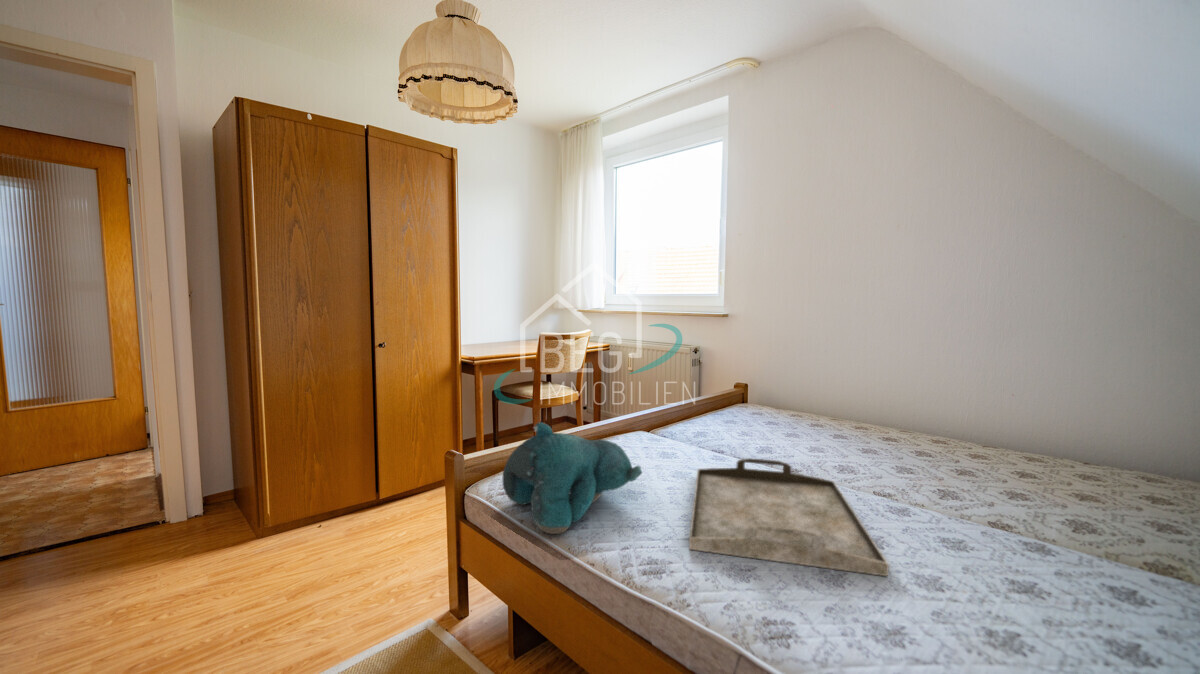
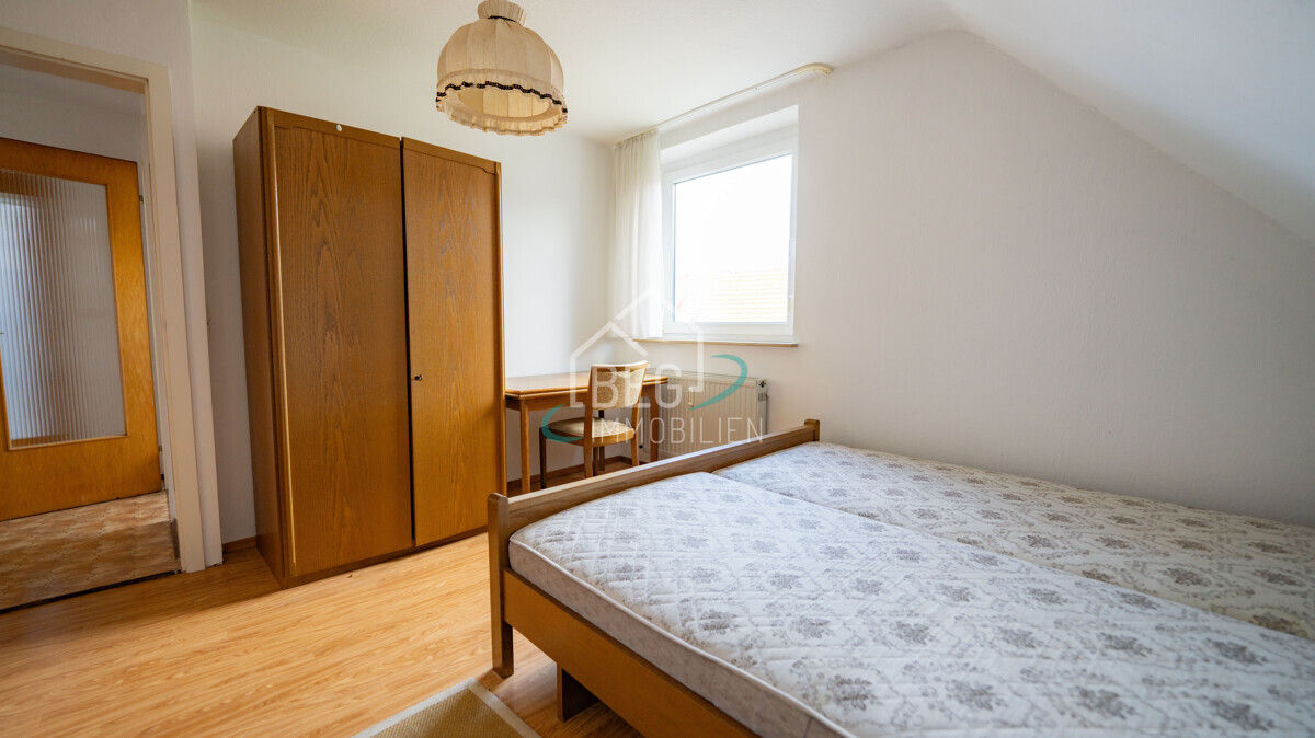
- serving tray [688,457,890,577]
- teddy bear [502,421,643,535]
